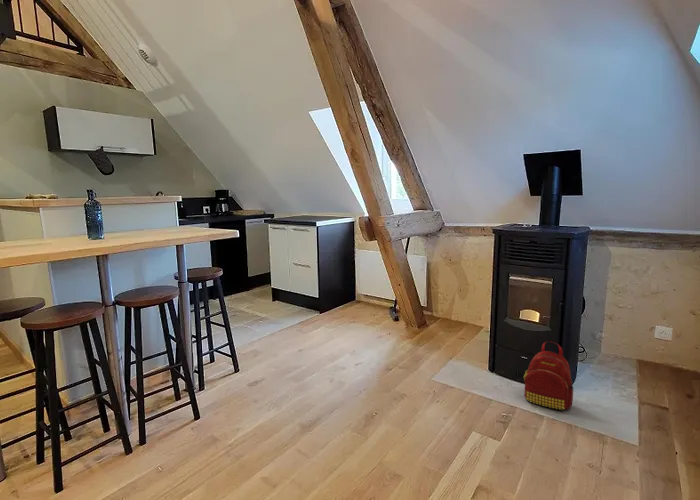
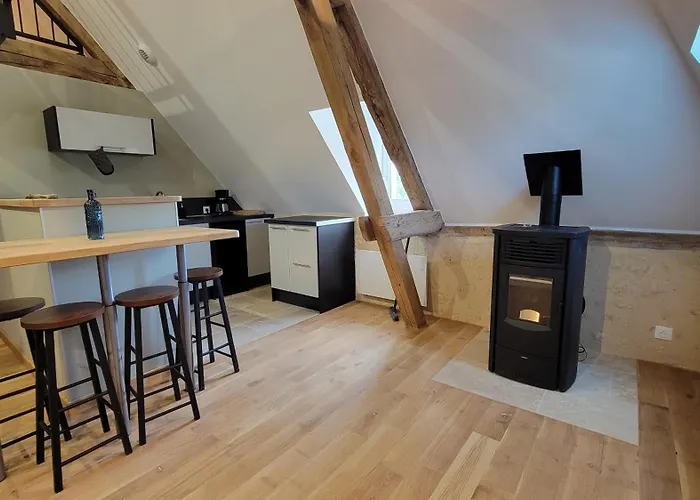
- backpack [523,340,574,412]
